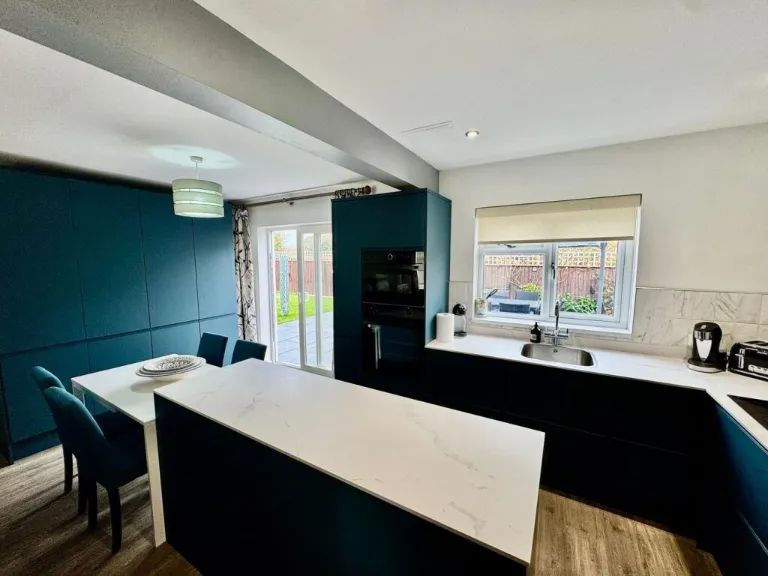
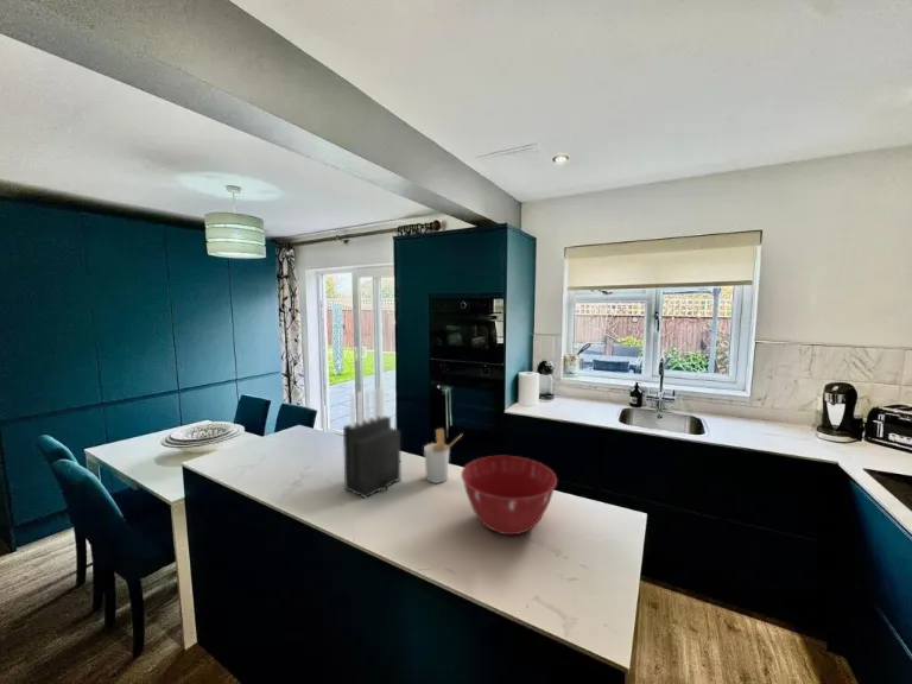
+ utensil holder [423,428,464,484]
+ mixing bowl [460,455,558,536]
+ knife block [342,386,401,500]
